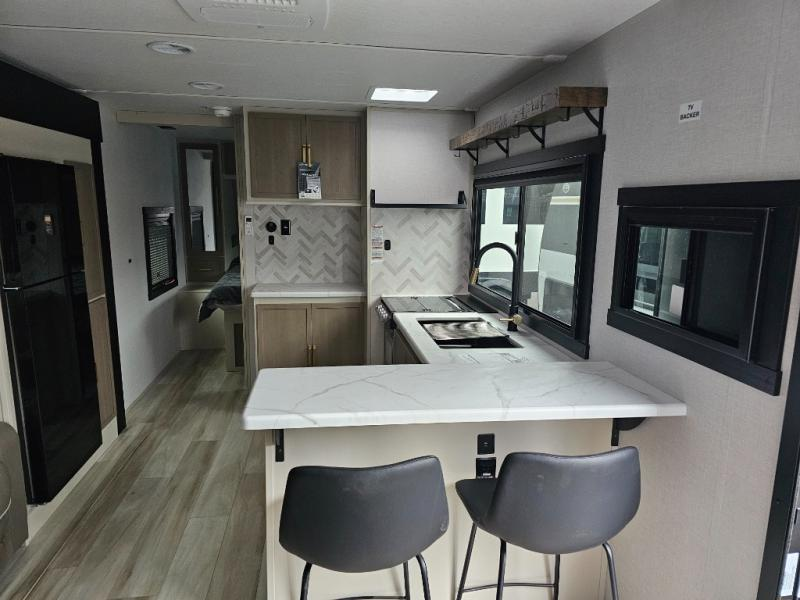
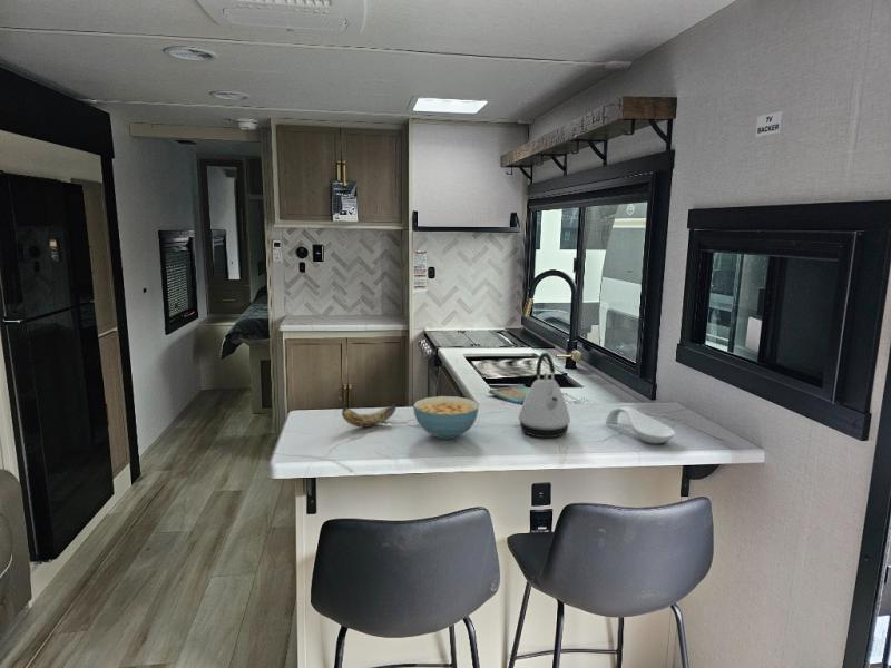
+ kettle [518,352,571,439]
+ banana [337,396,398,429]
+ cereal bowl [412,395,480,440]
+ spoon rest [605,406,676,444]
+ dish towel [488,384,530,405]
